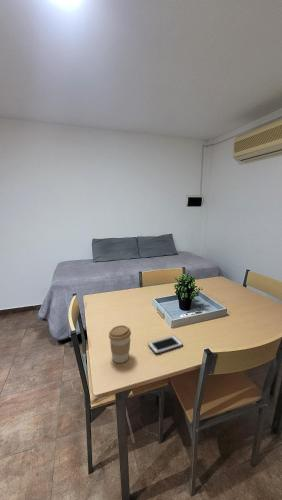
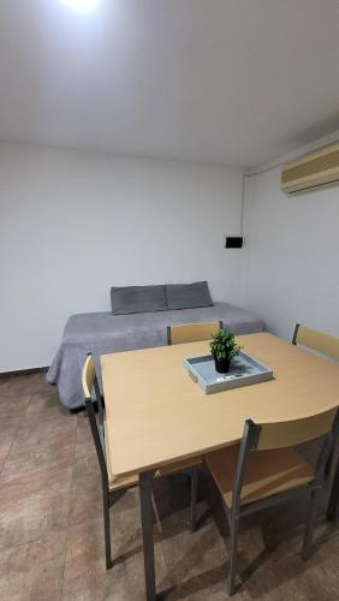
- cell phone [147,335,184,355]
- coffee cup [108,324,132,364]
